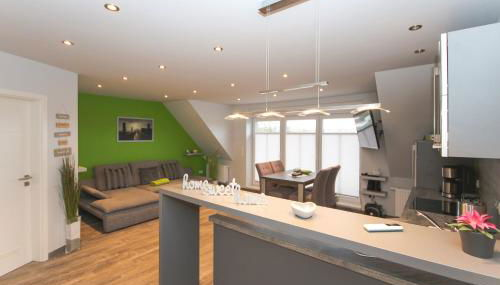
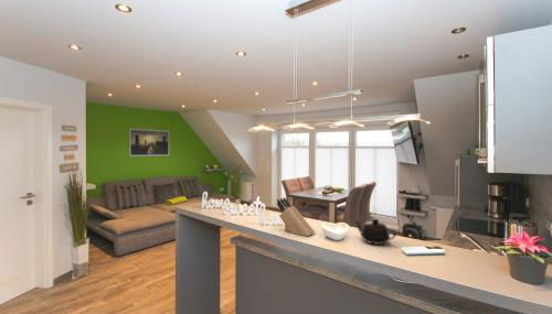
+ teapot [353,217,397,246]
+ knife block [276,196,316,238]
